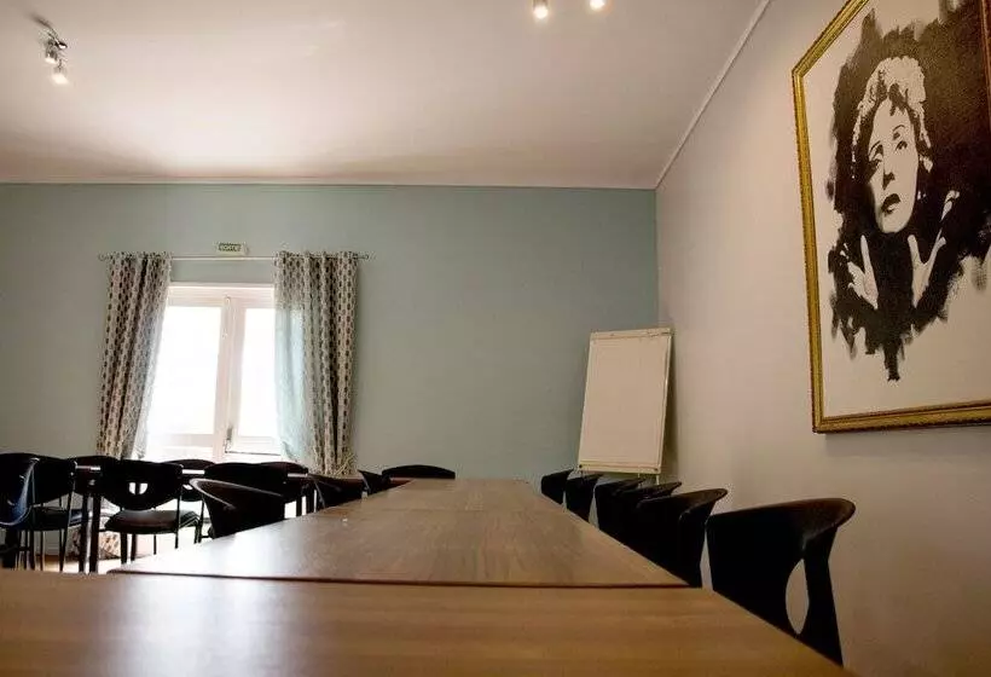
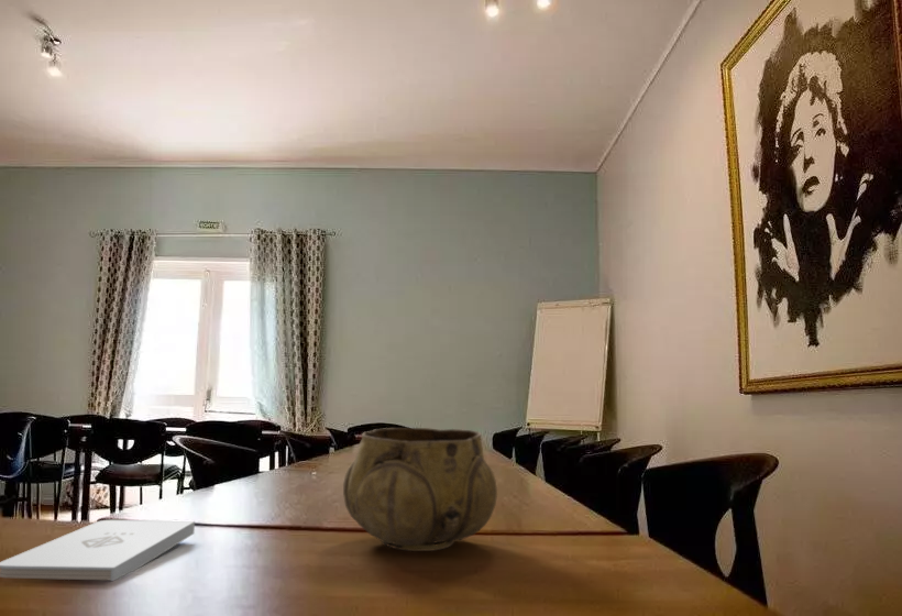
+ notepad [0,519,196,582]
+ decorative bowl [342,427,498,552]
